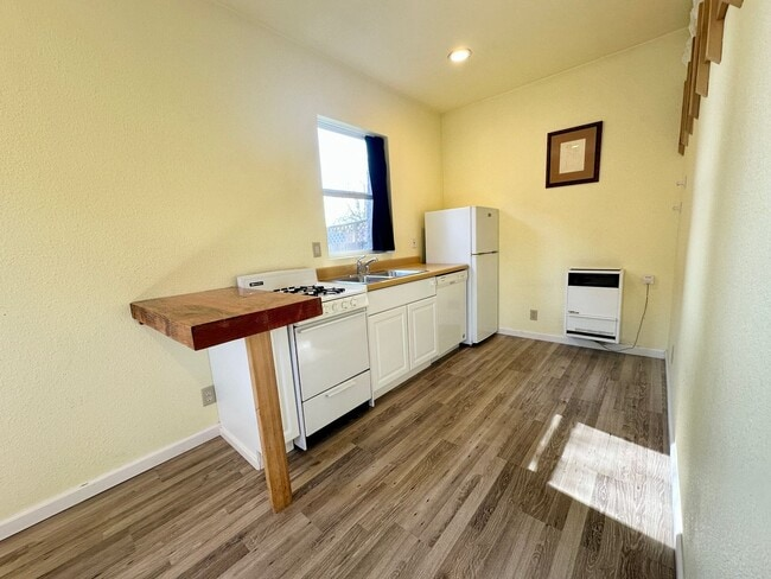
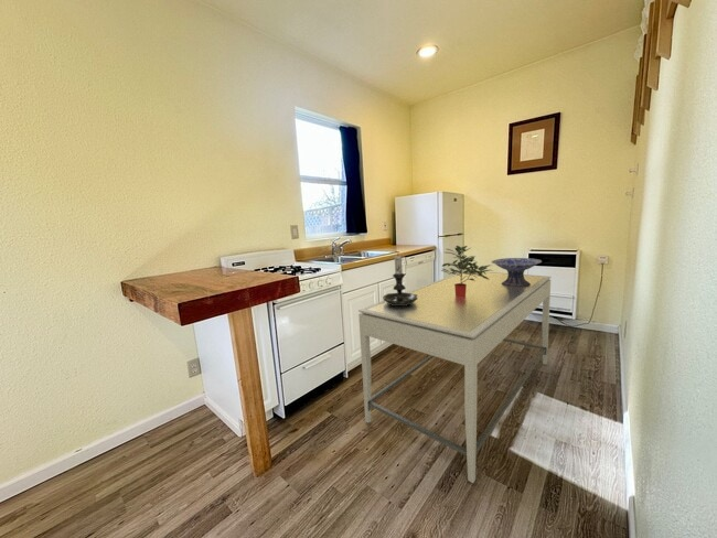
+ potted plant [440,245,491,297]
+ dining table [357,270,552,484]
+ candle holder [382,251,418,305]
+ decorative bowl [491,257,543,287]
